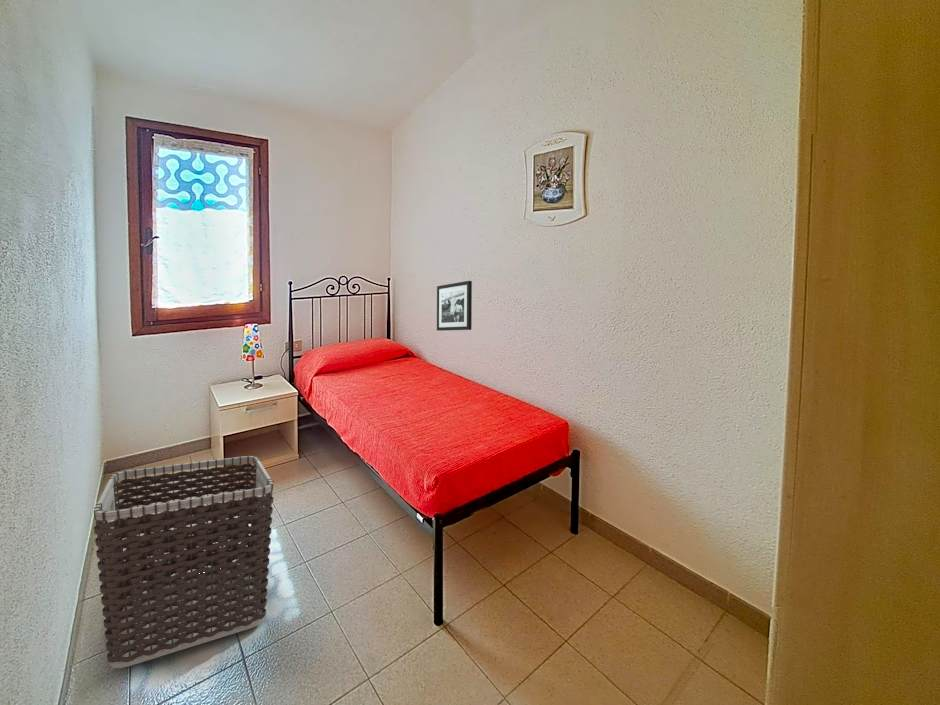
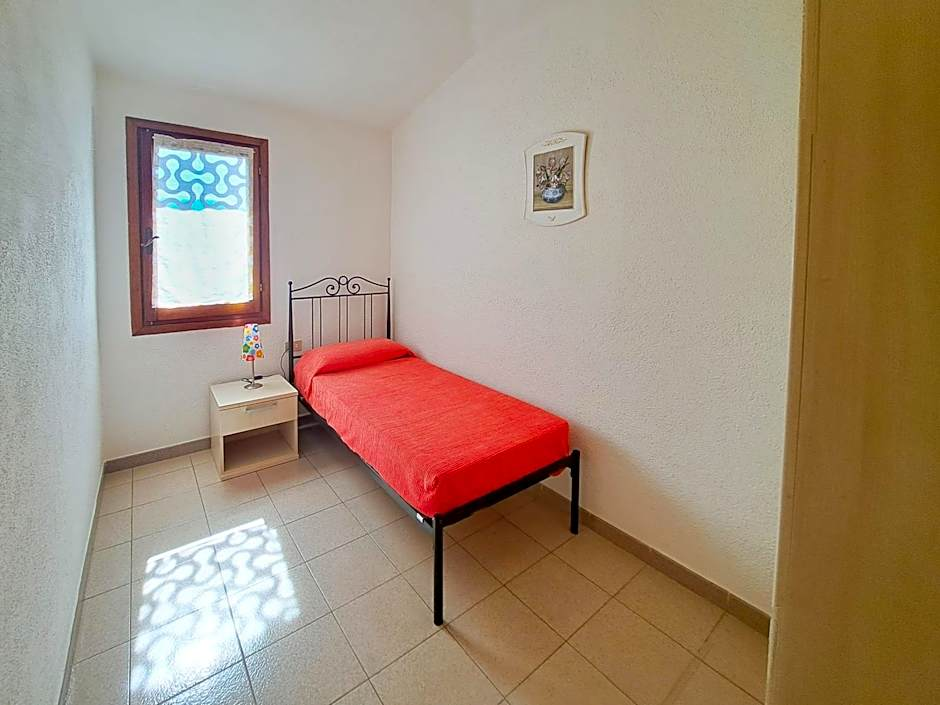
- clothes hamper [93,455,274,669]
- picture frame [436,280,473,332]
